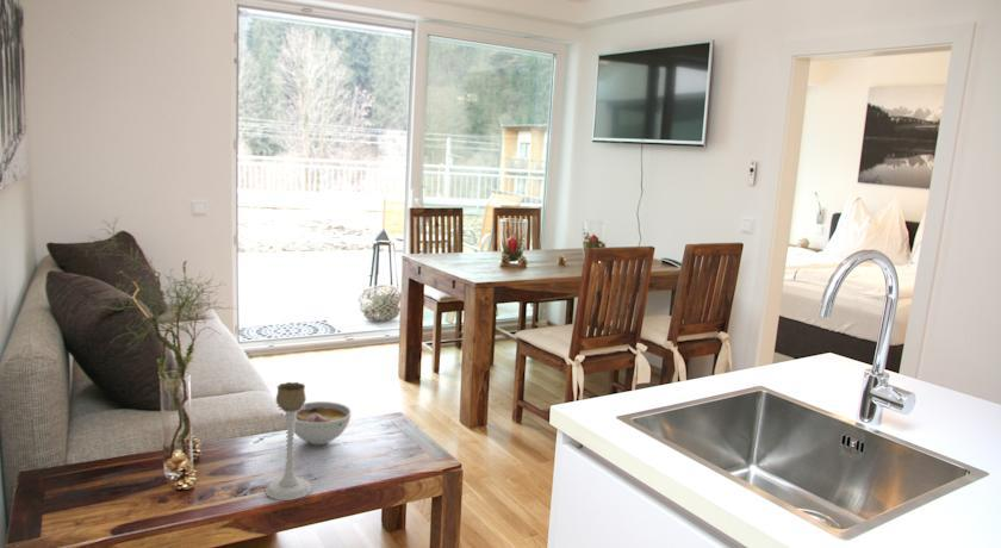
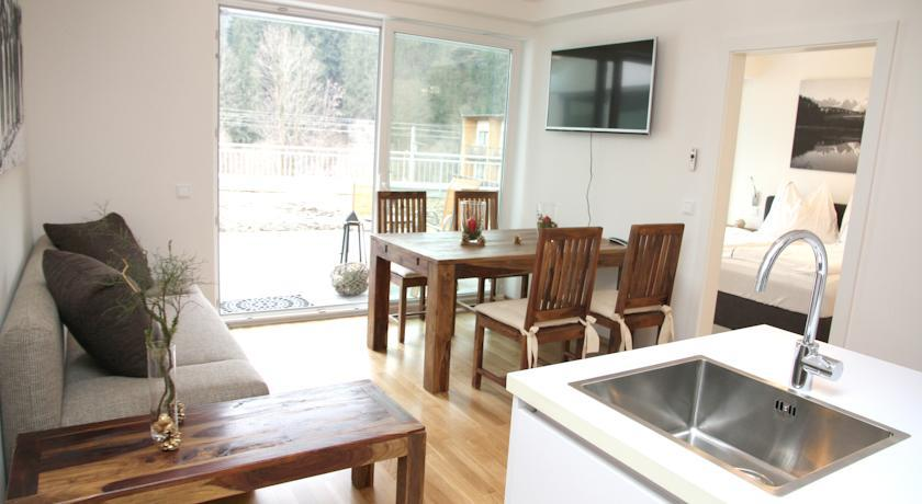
- candle holder [265,381,313,502]
- bowl [293,400,353,447]
